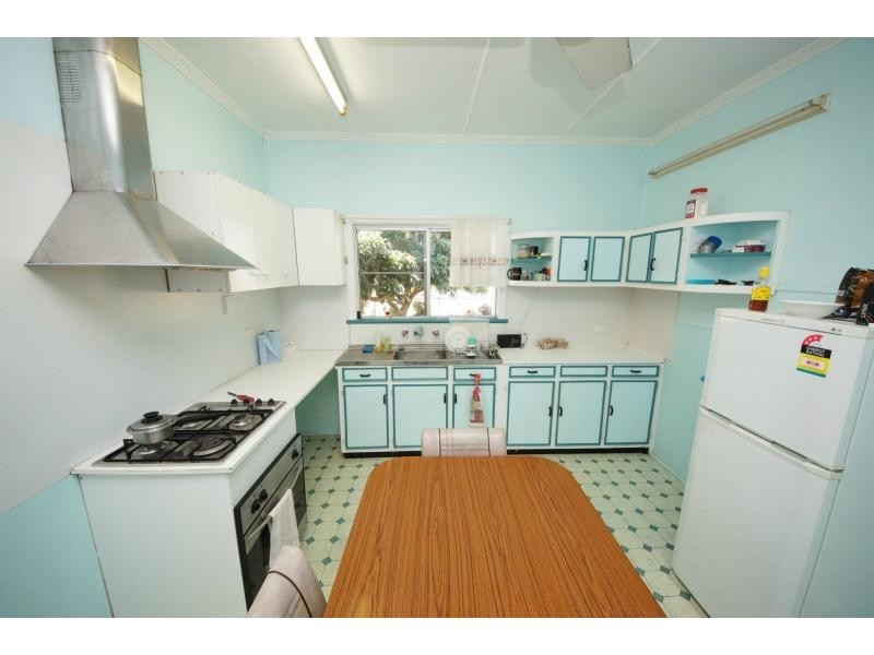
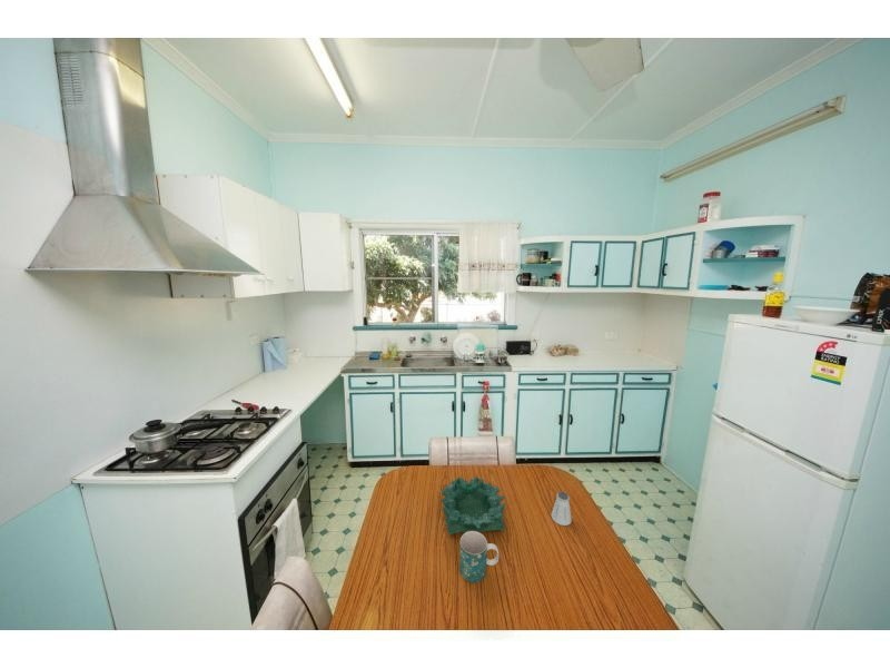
+ mug [458,531,500,583]
+ saltshaker [551,490,573,527]
+ decorative bowl [439,475,506,536]
